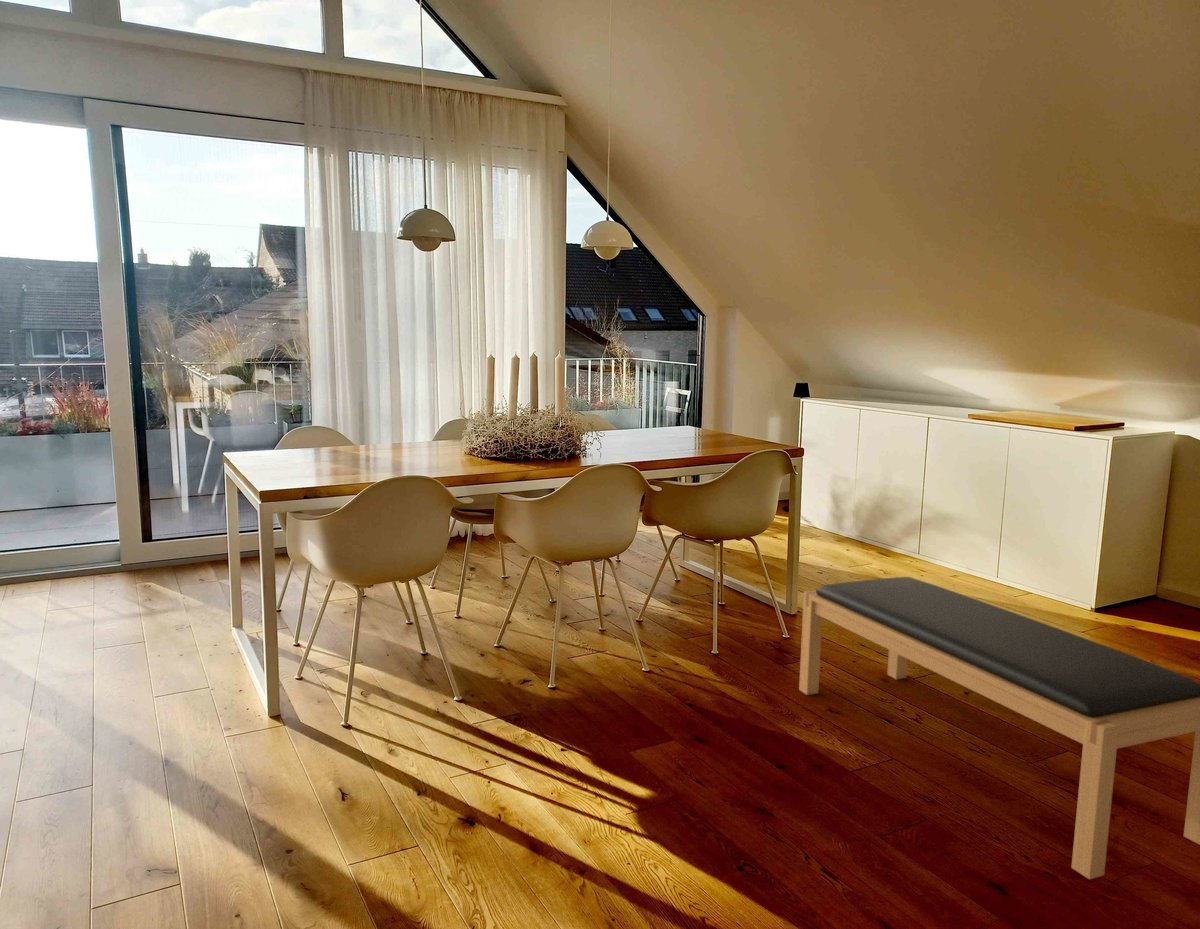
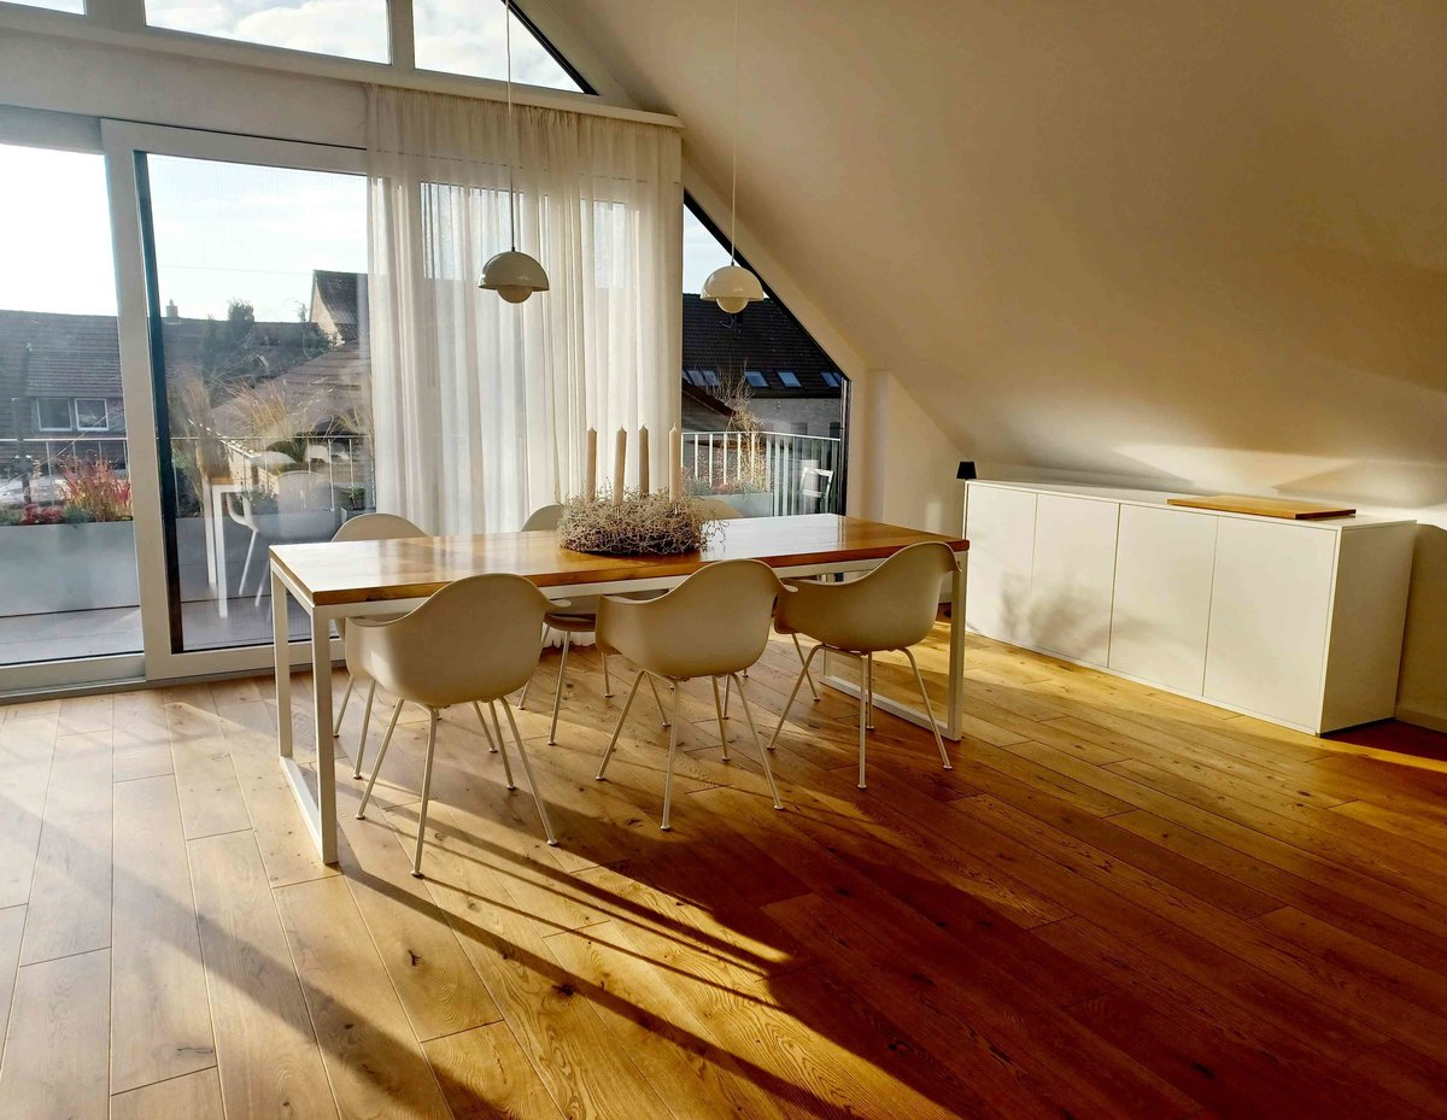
- bench [798,576,1200,880]
